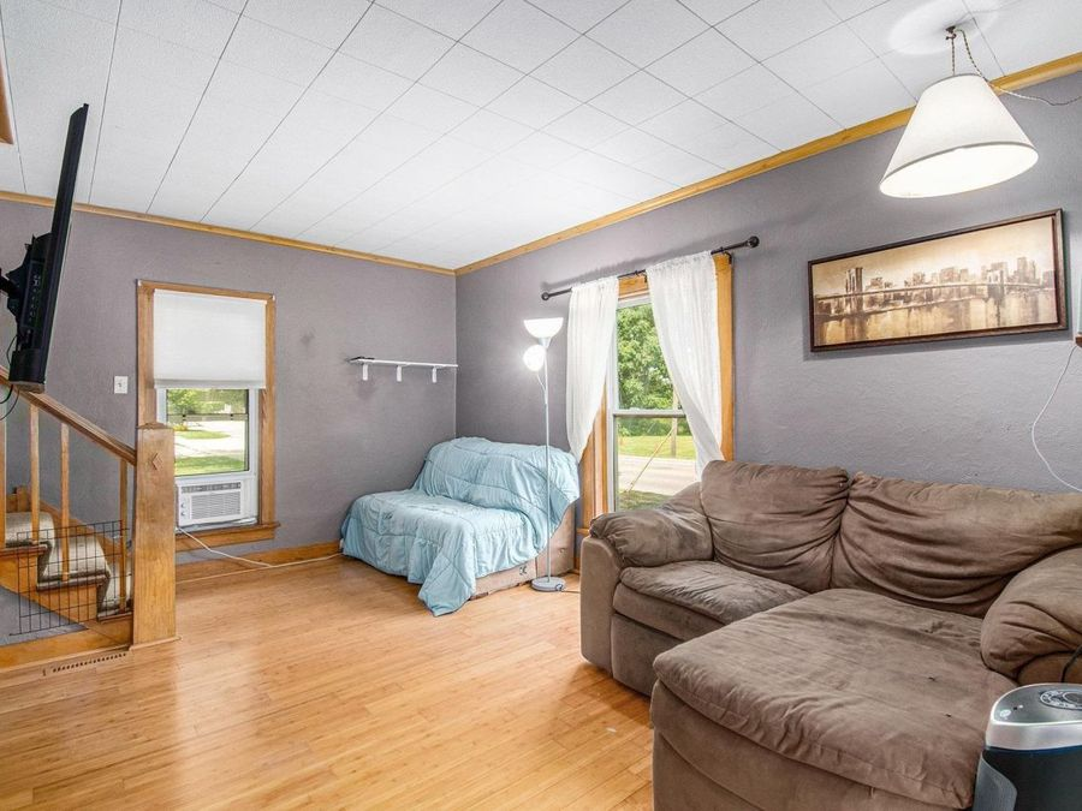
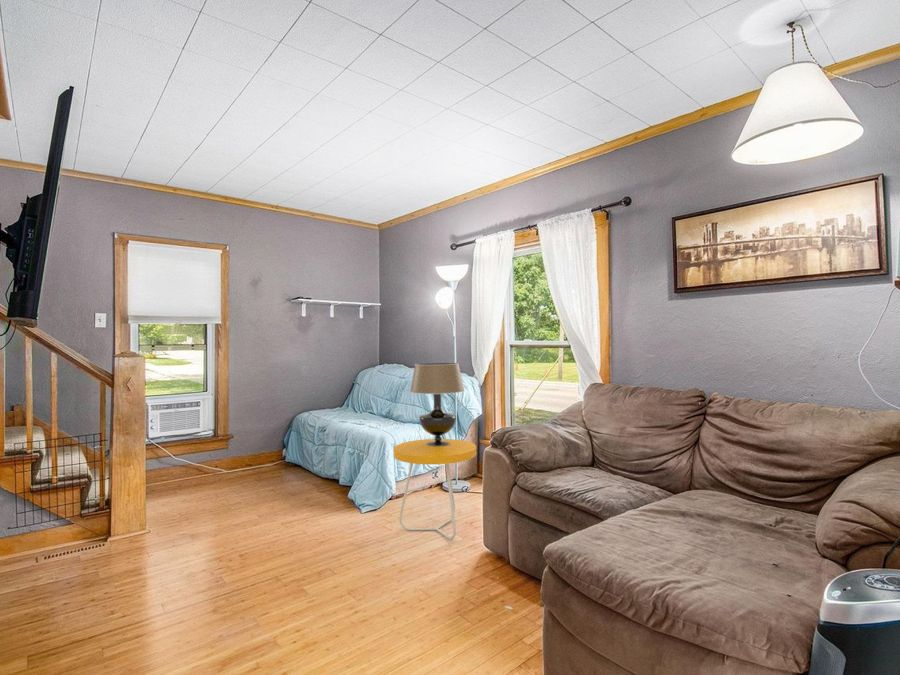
+ table lamp [409,362,466,446]
+ side table [393,438,477,540]
